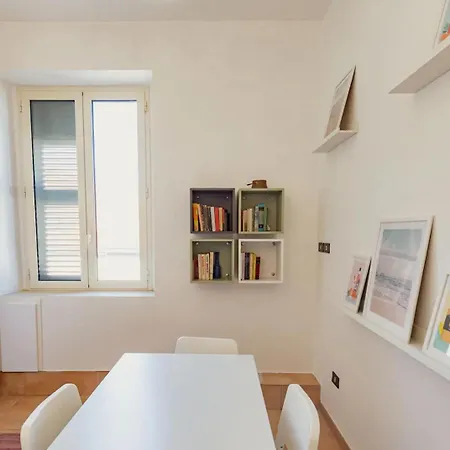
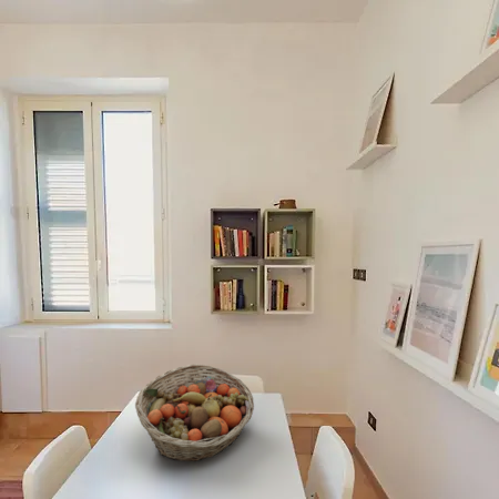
+ fruit basket [134,363,255,462]
